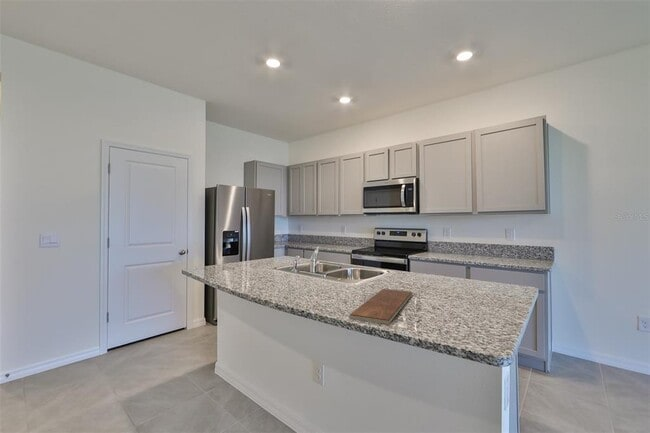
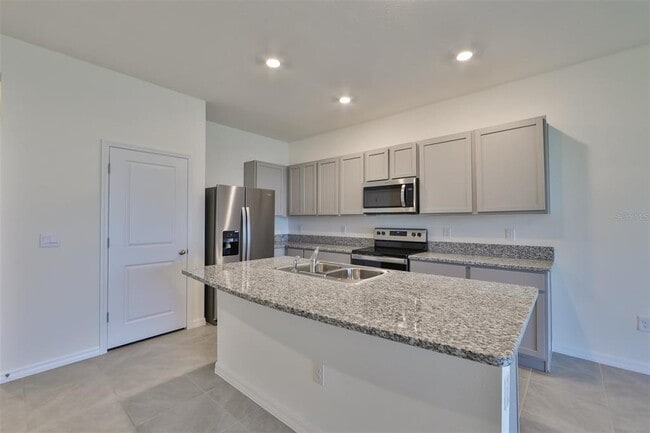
- chopping board [349,288,414,325]
